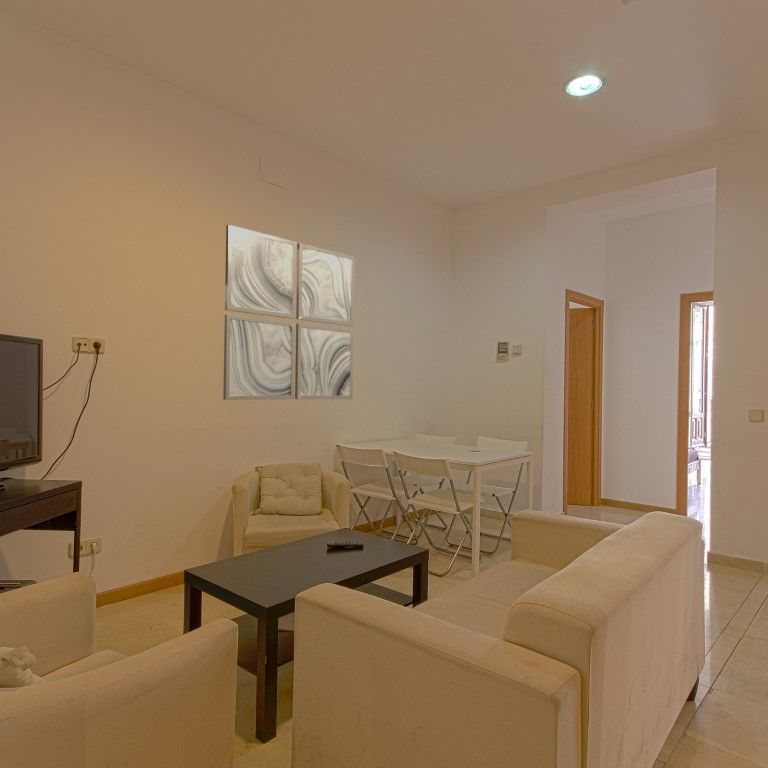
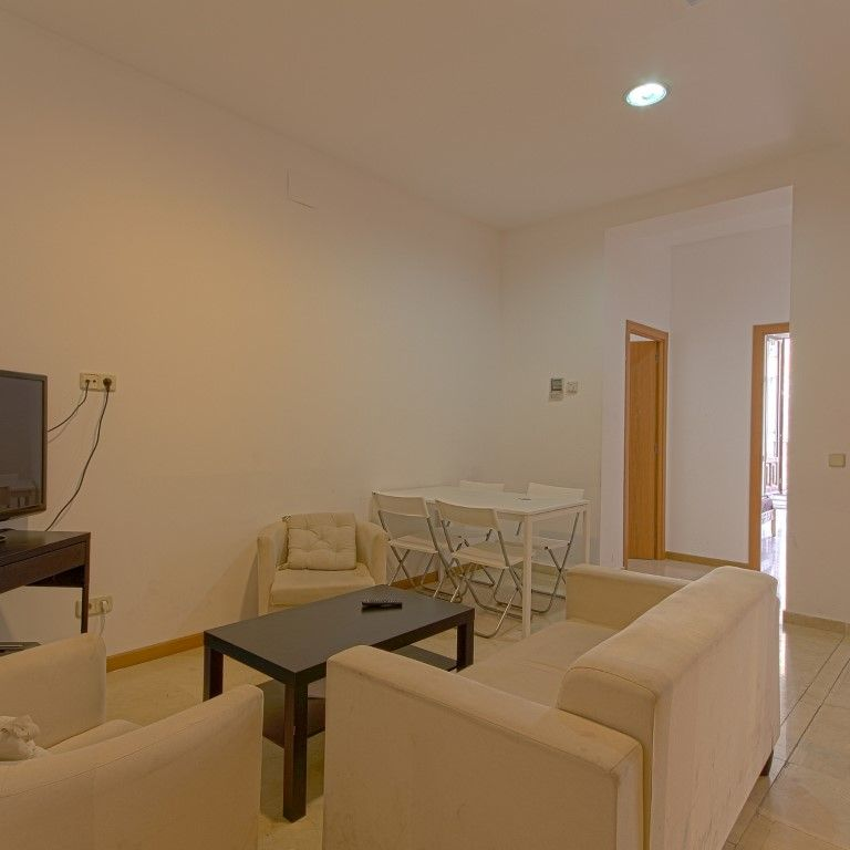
- wall art [222,224,356,401]
